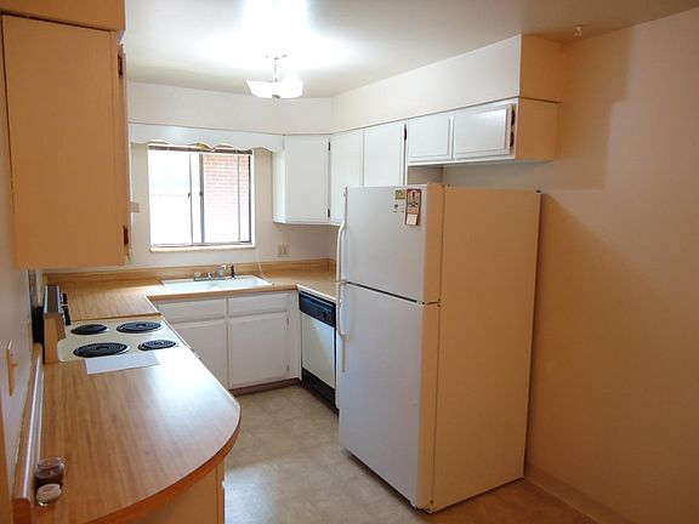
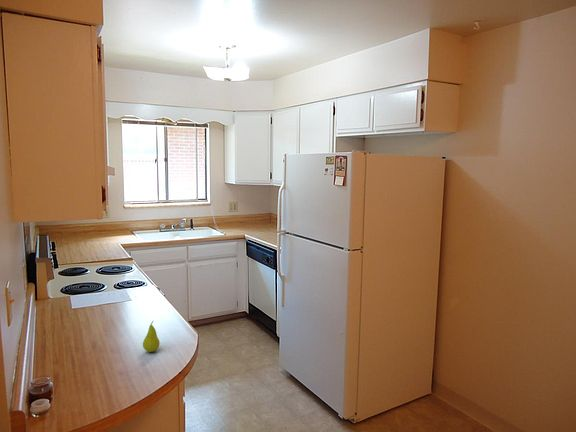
+ fruit [142,320,161,353]
